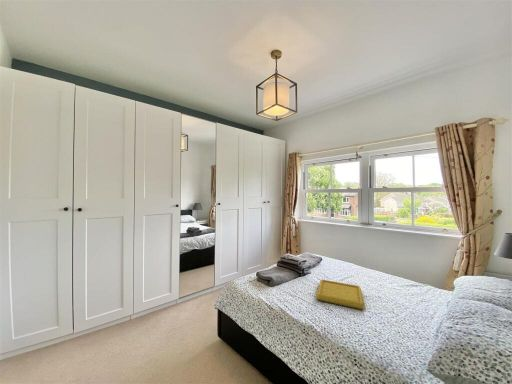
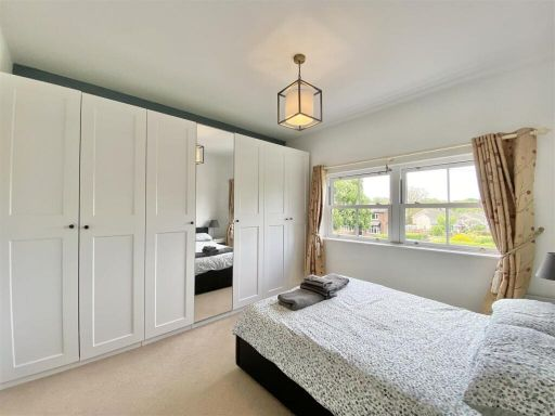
- serving tray [315,279,365,310]
